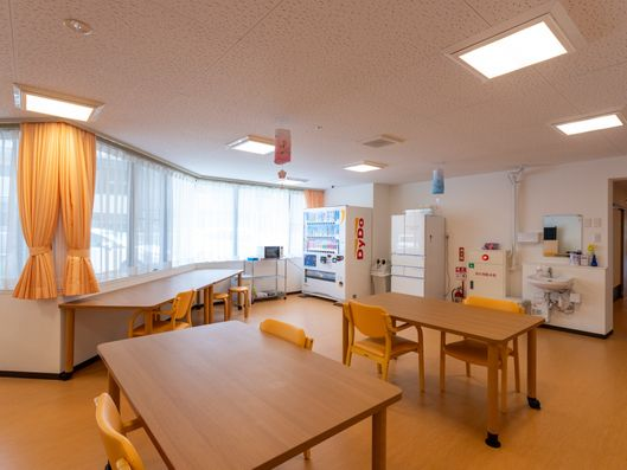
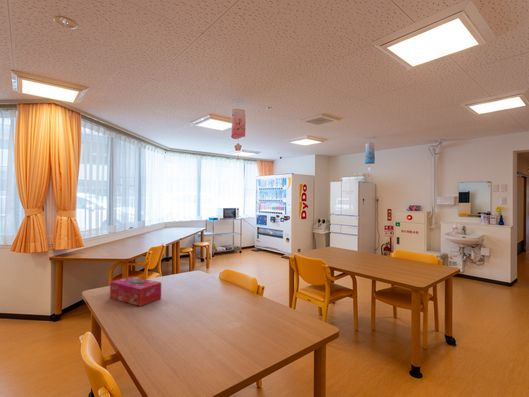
+ tissue box [109,275,162,307]
